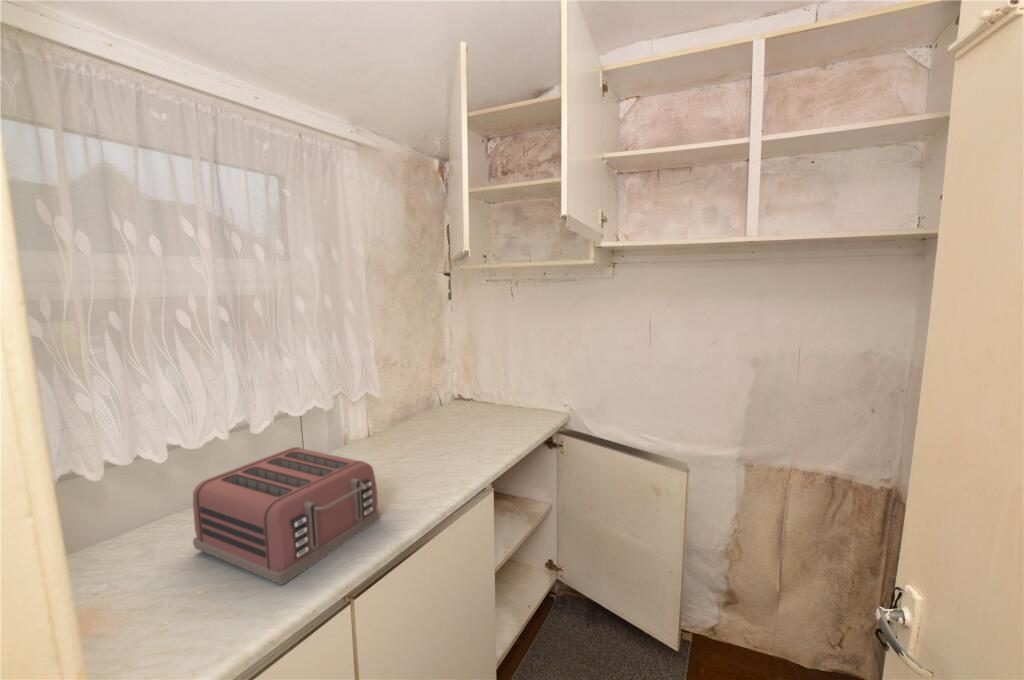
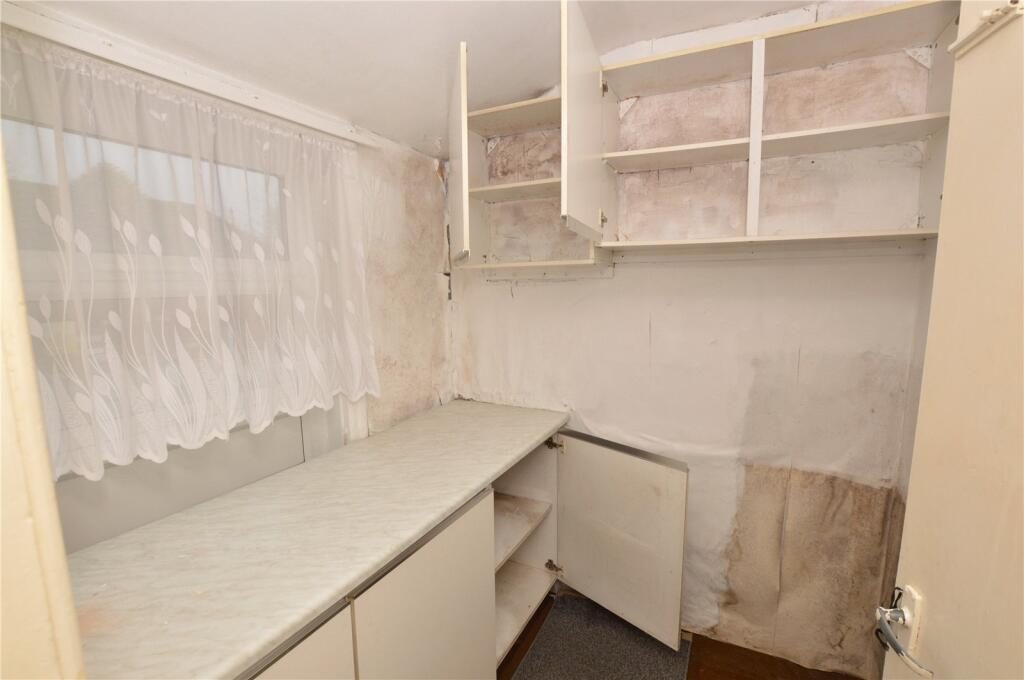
- toaster [192,446,381,586]
